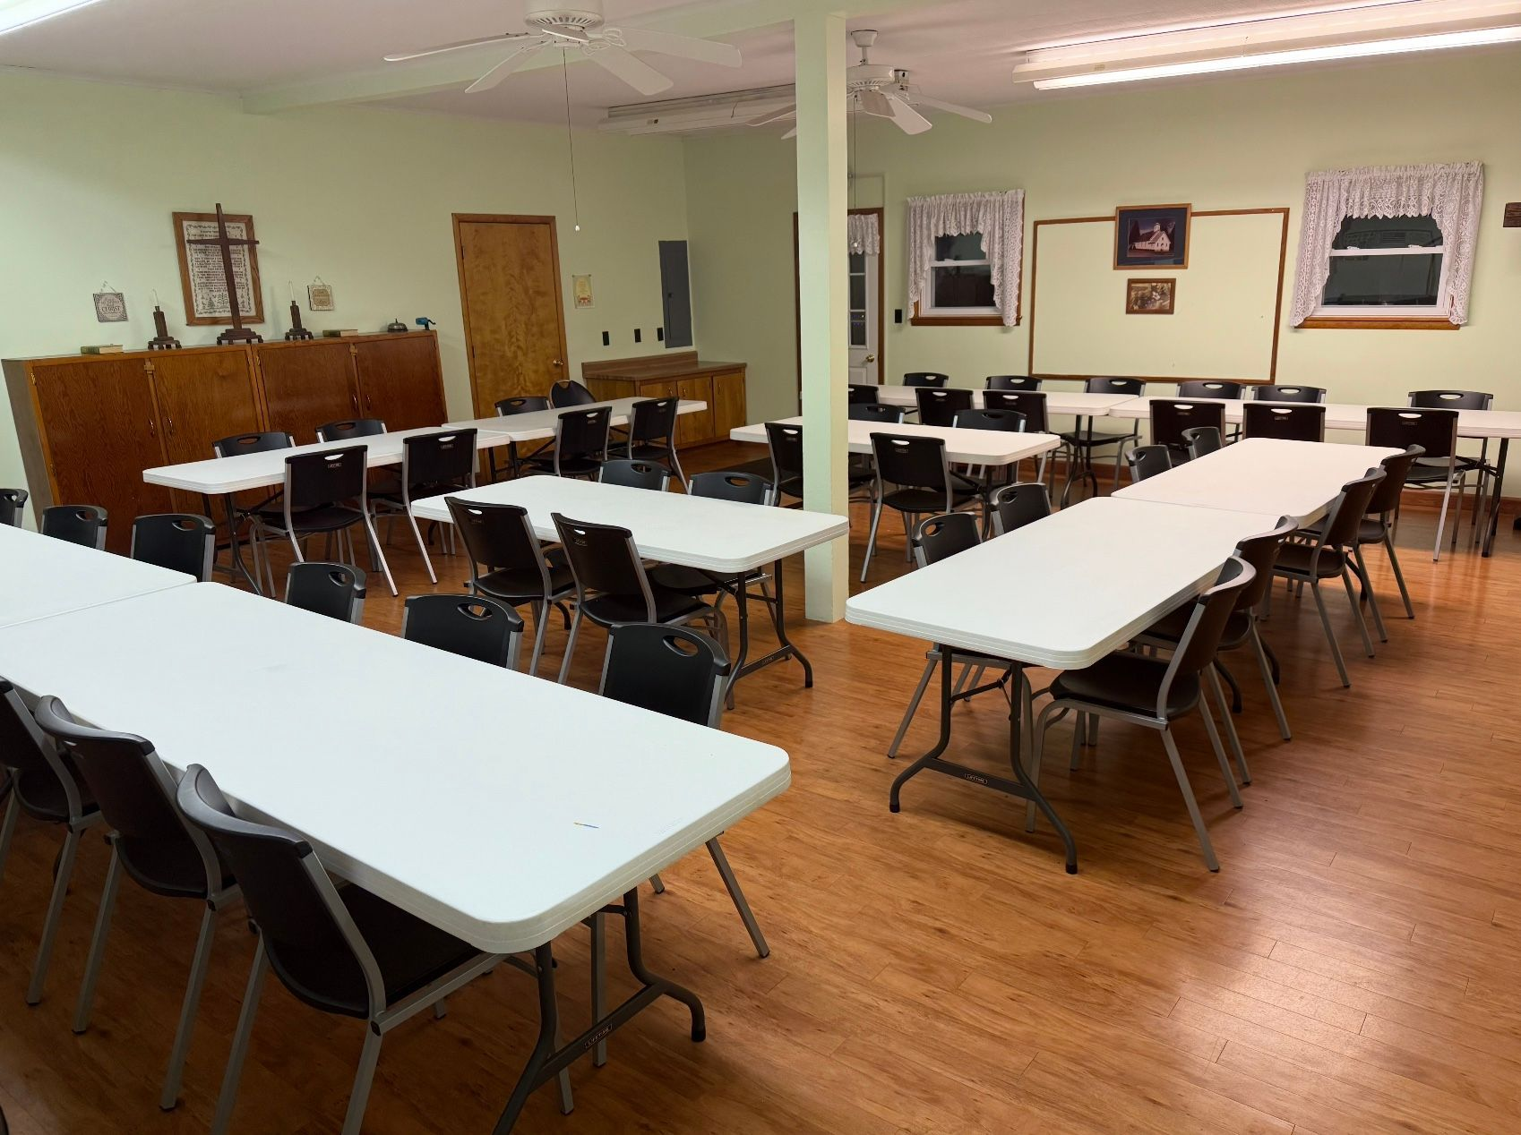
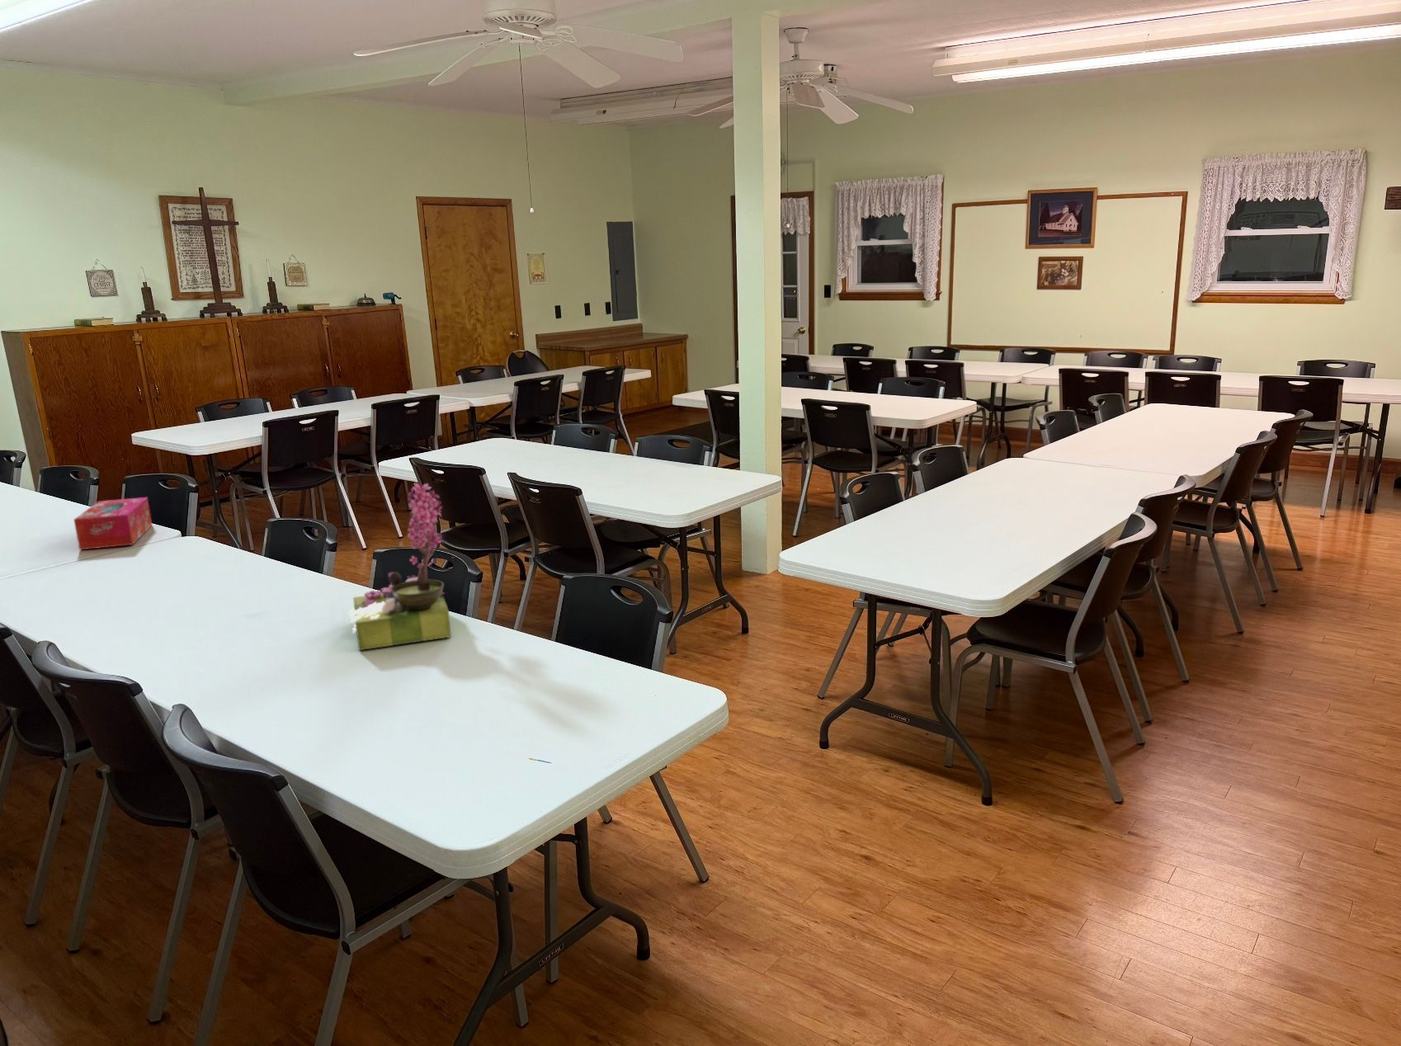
+ flower arrangement [348,482,455,650]
+ tissue box [74,497,153,552]
